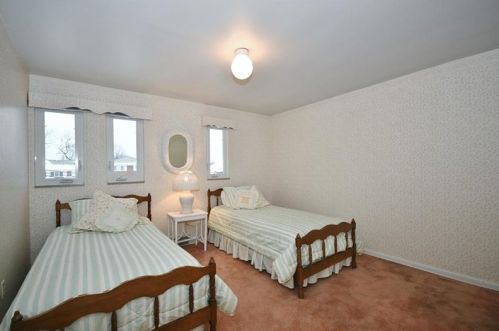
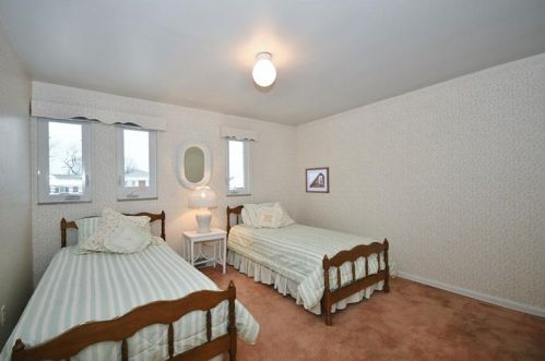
+ picture frame [305,166,331,194]
